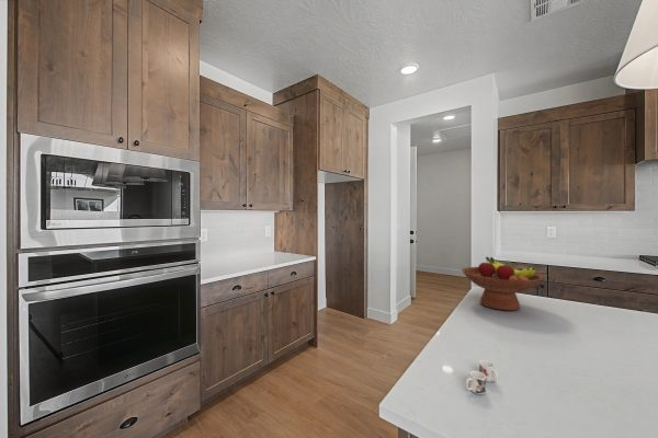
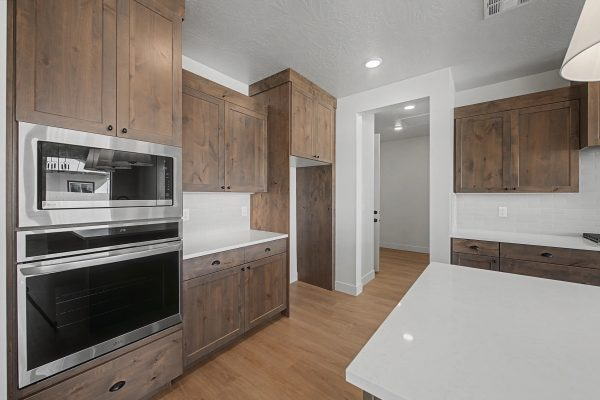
- fruit bowl [461,255,544,312]
- mug [465,359,499,395]
